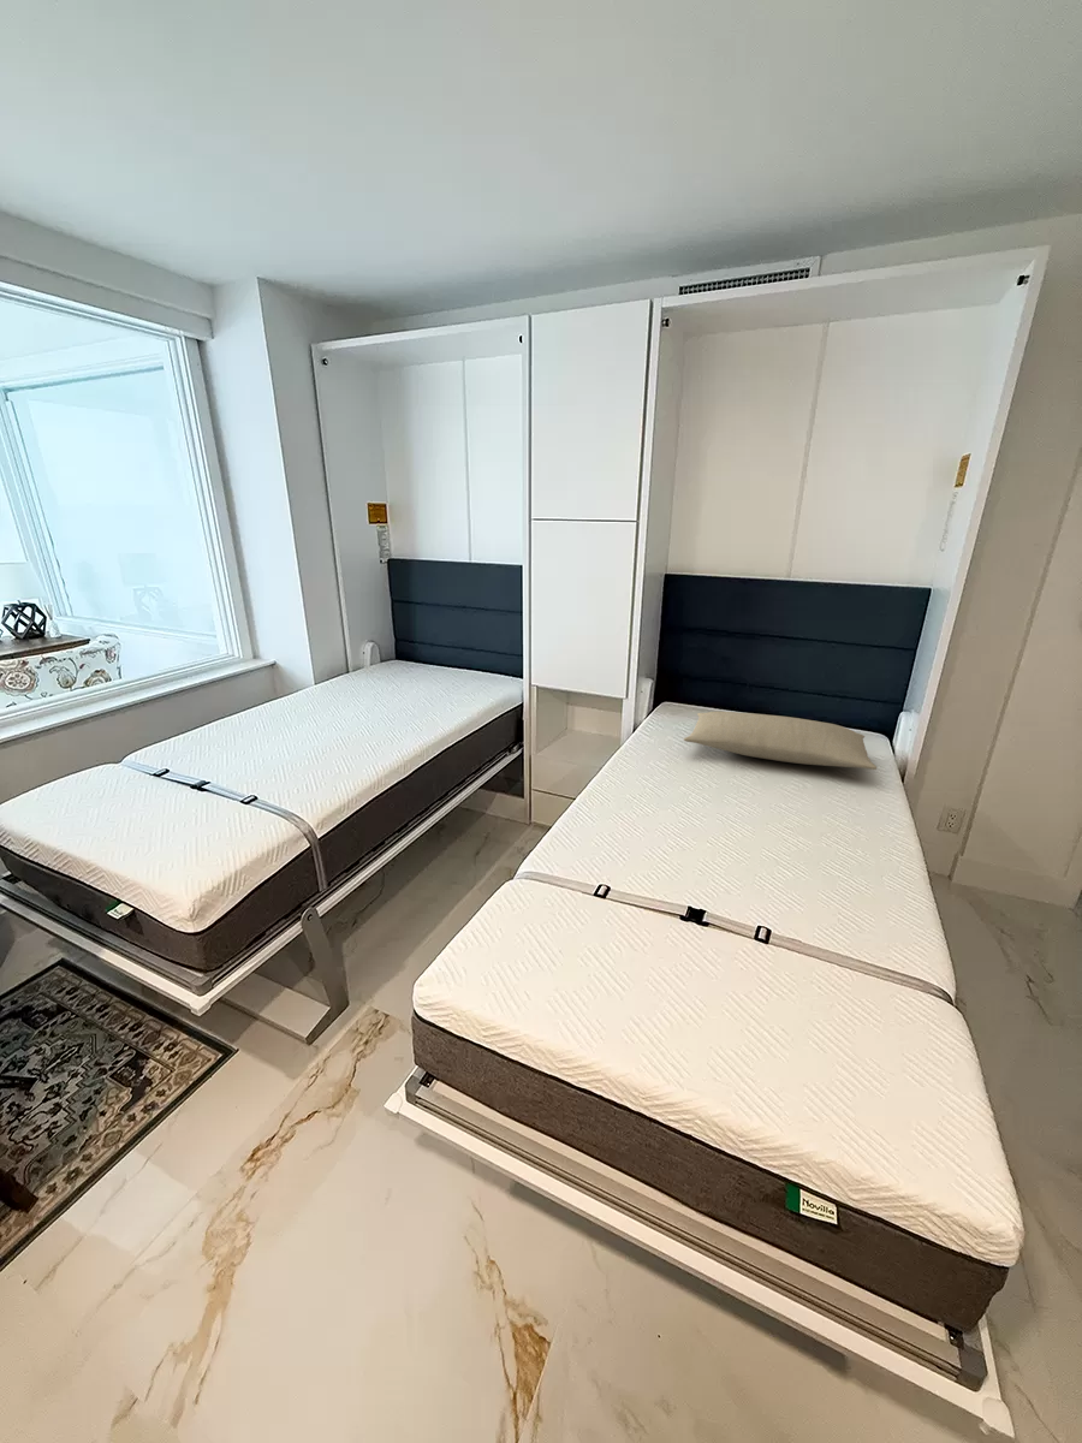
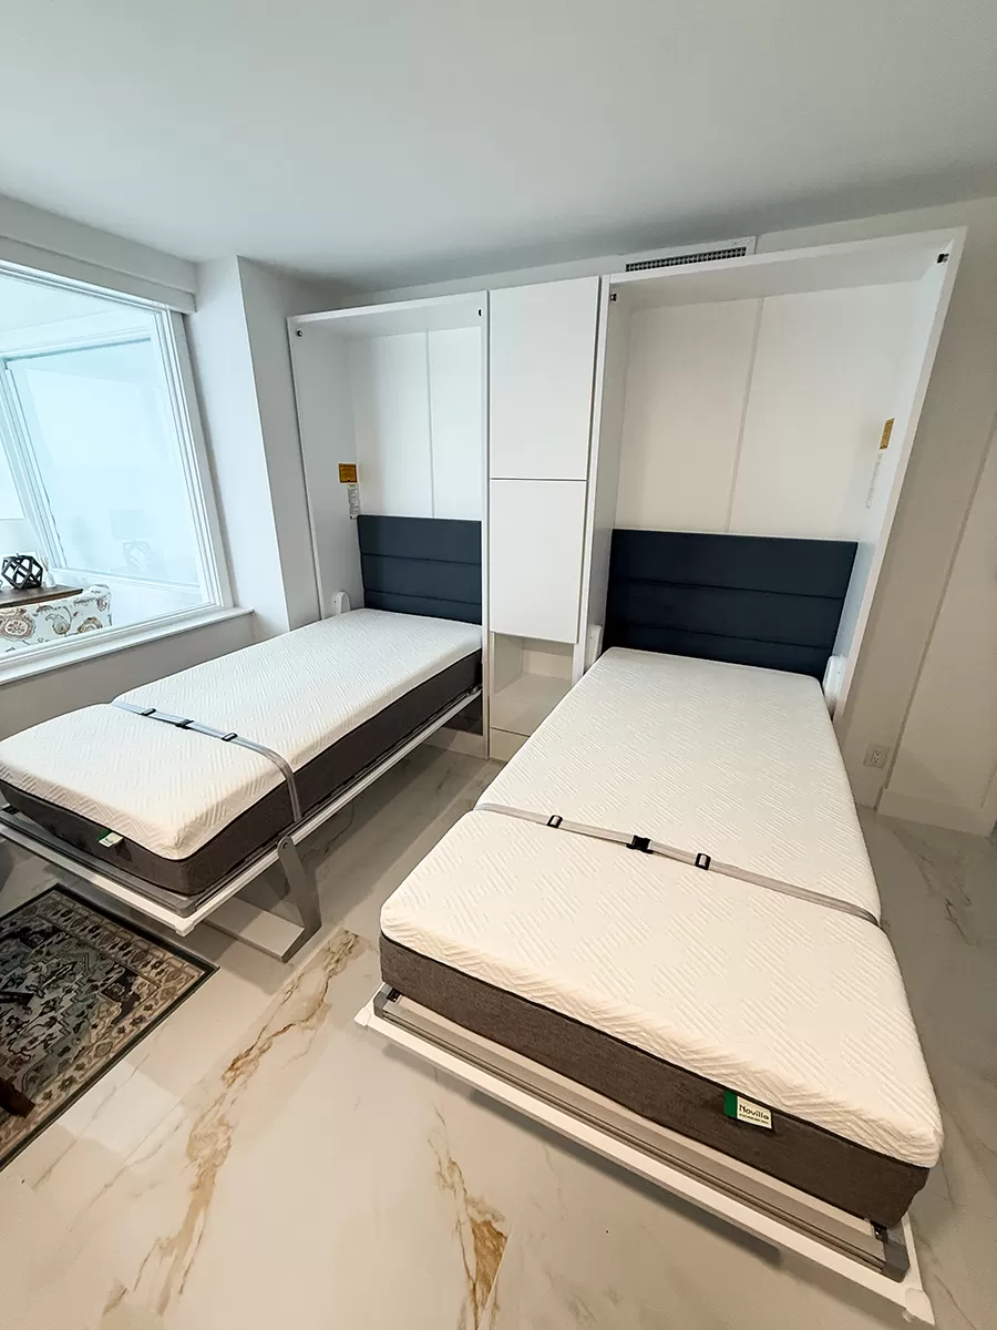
- pillow [683,711,878,771]
